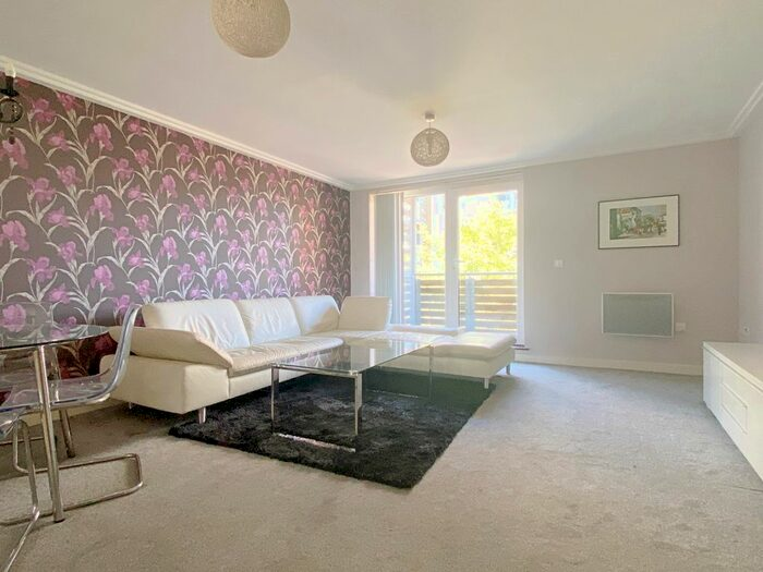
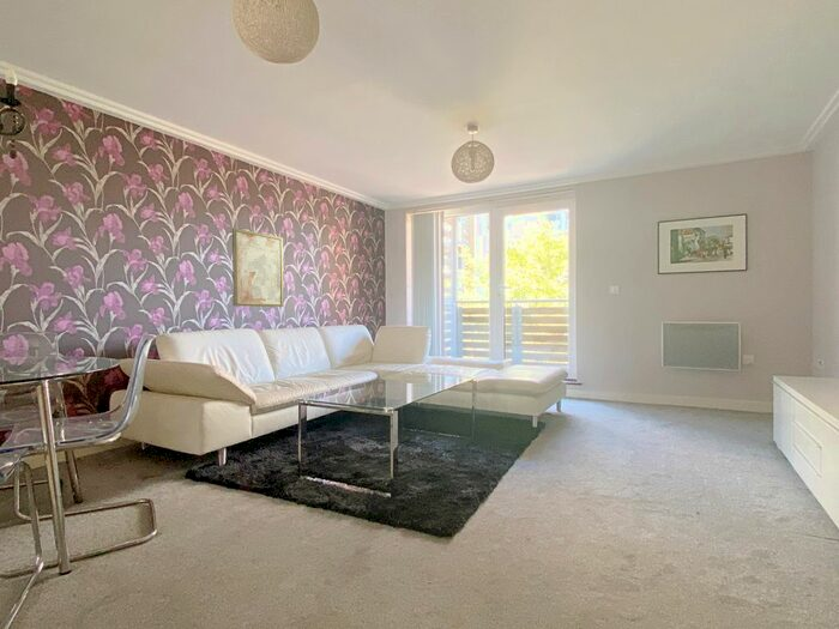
+ wall art [231,226,284,308]
